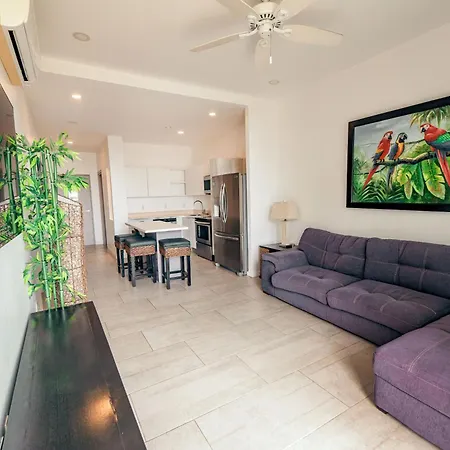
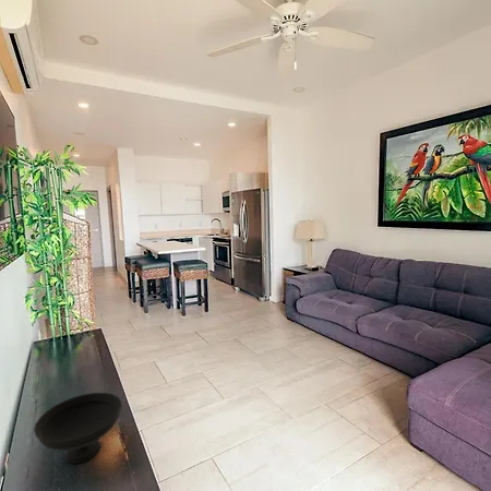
+ bowl [33,392,123,465]
